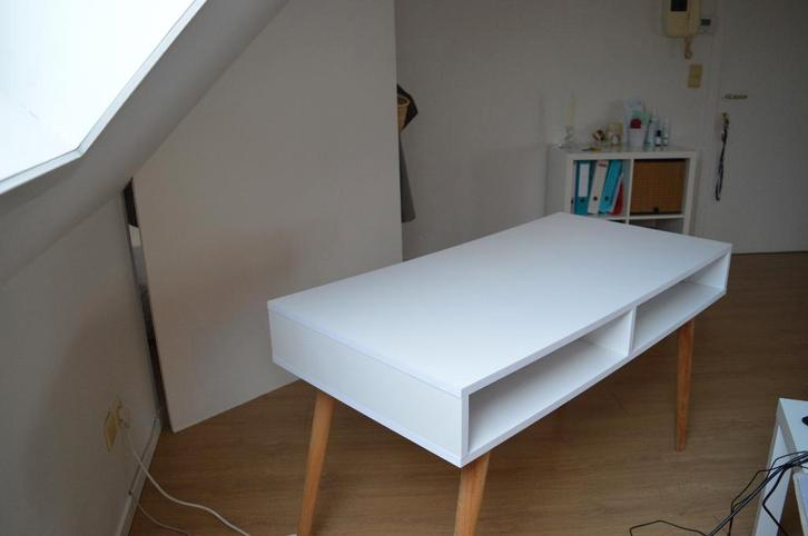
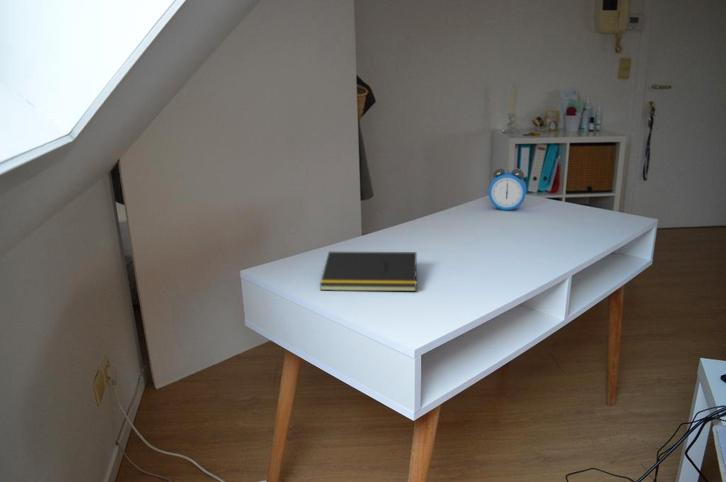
+ notepad [319,251,418,292]
+ alarm clock [487,167,527,212]
